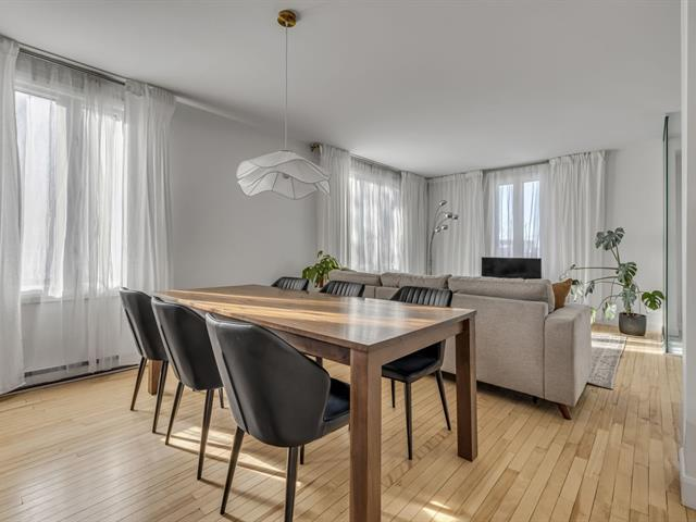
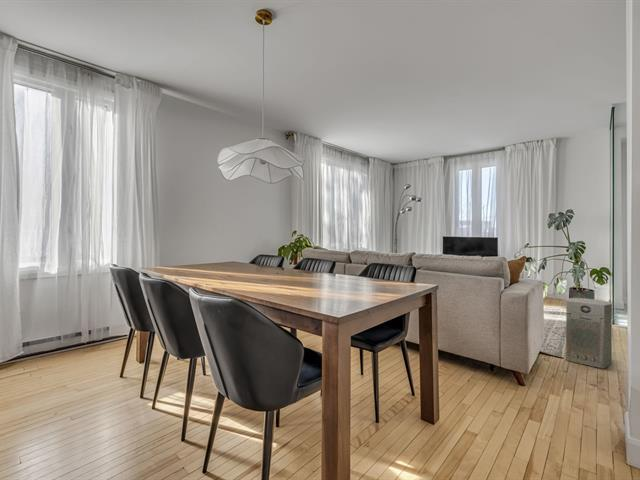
+ fan [565,297,613,370]
